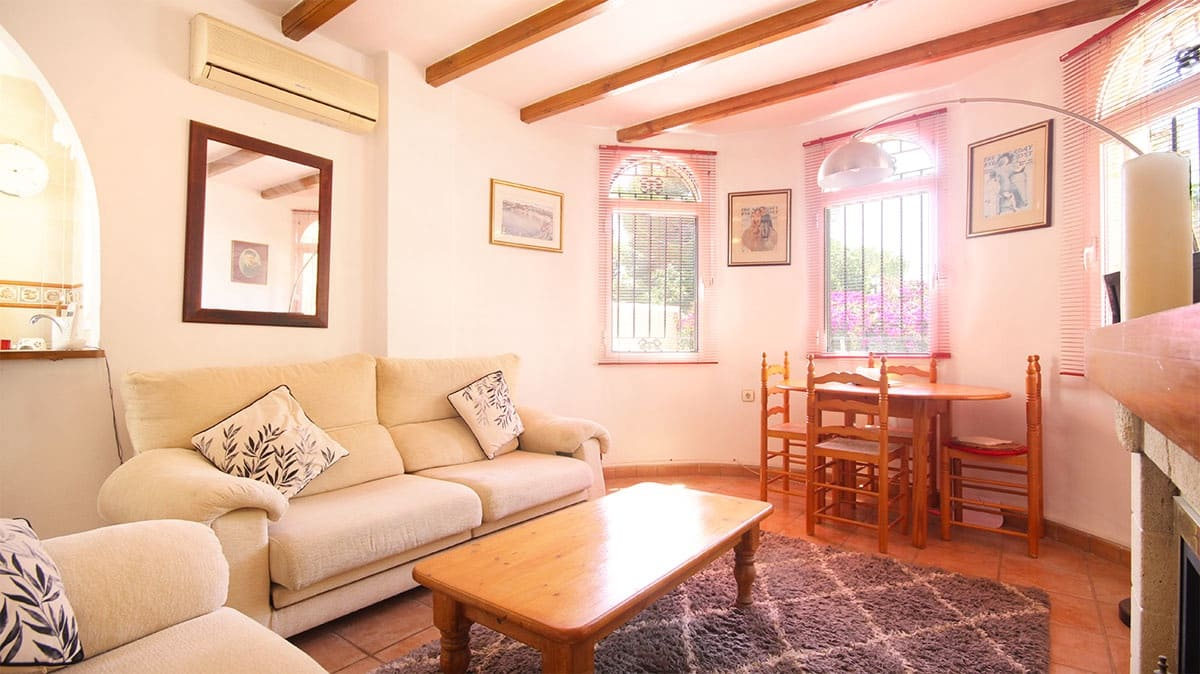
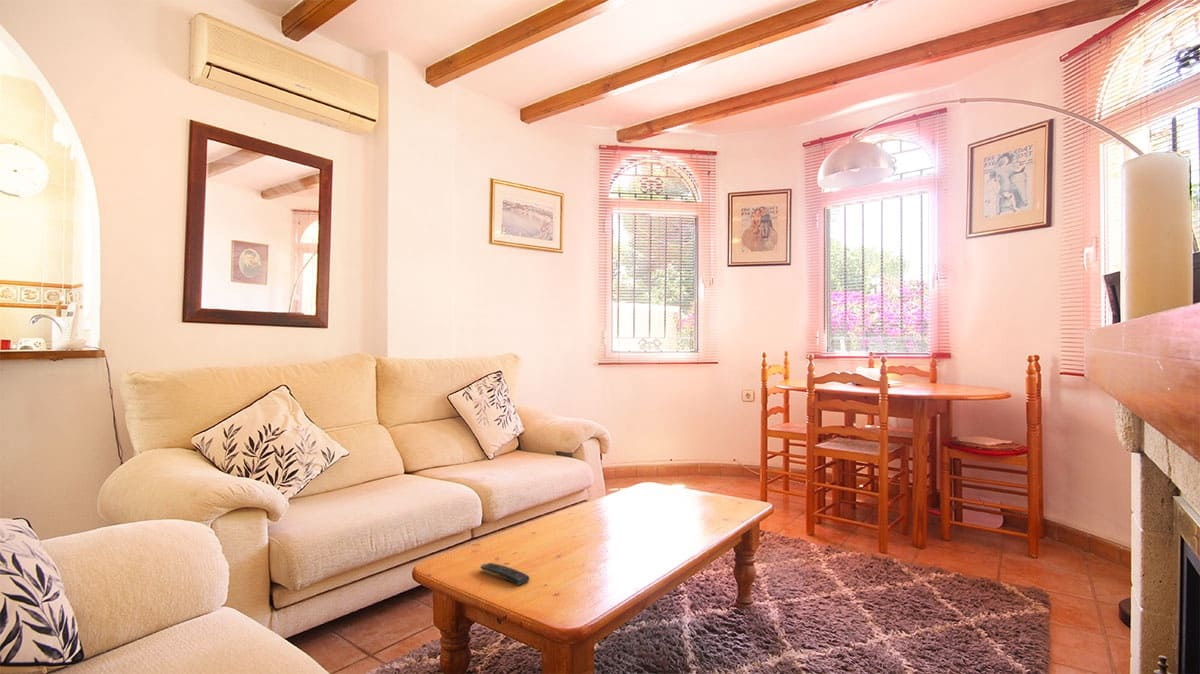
+ remote control [480,562,531,587]
